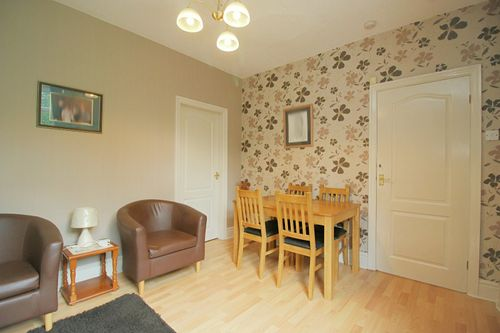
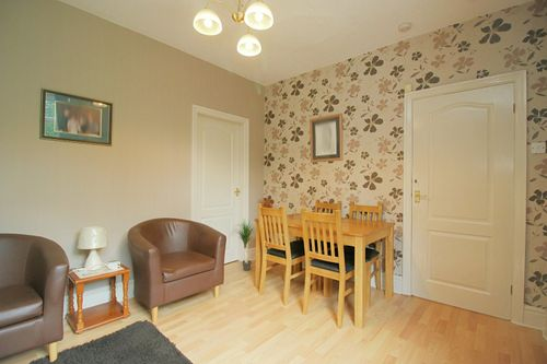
+ potted plant [229,220,257,272]
